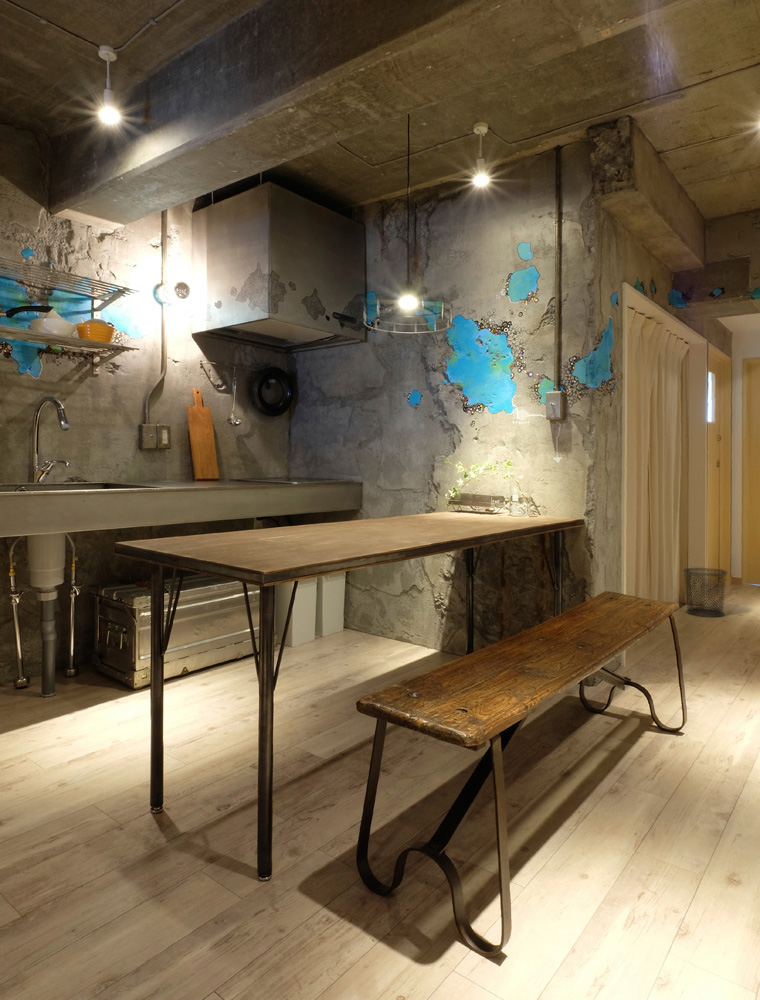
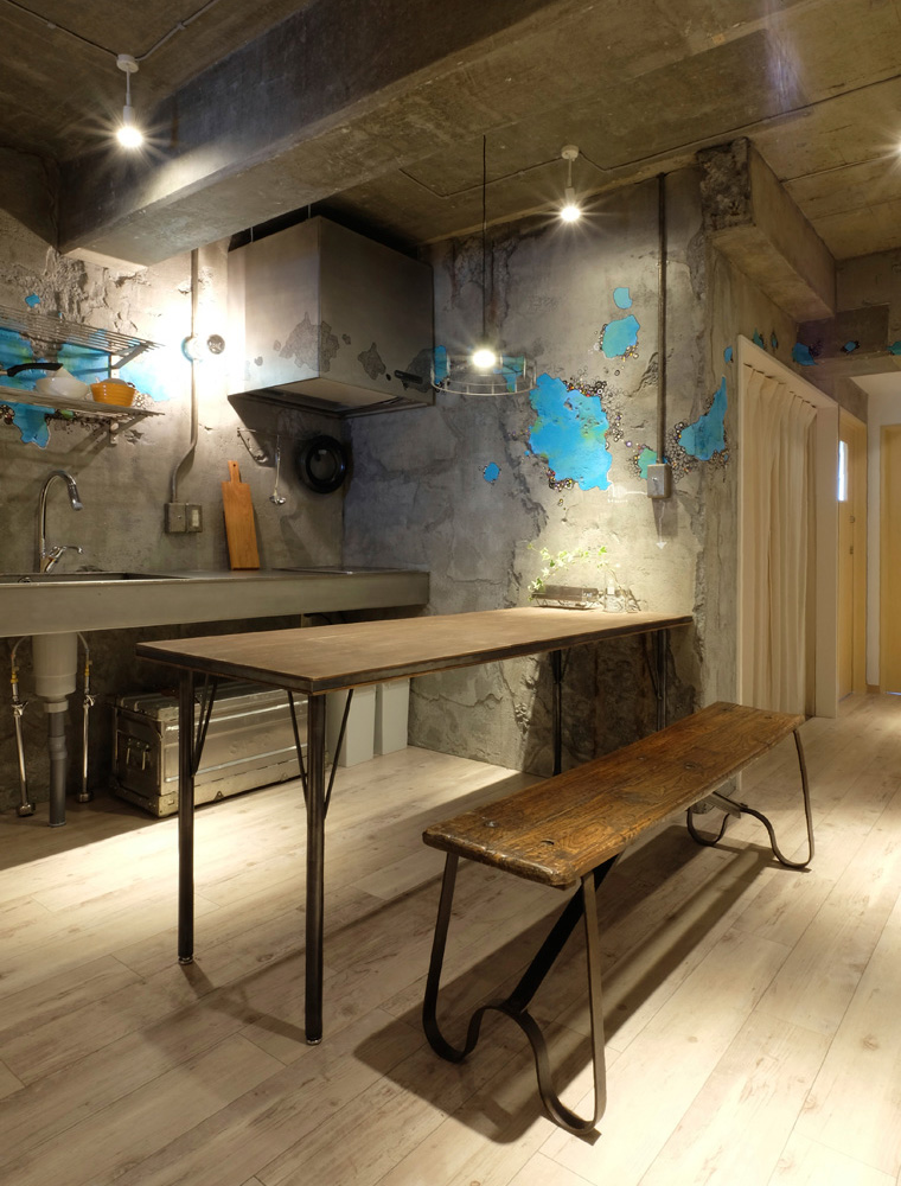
- trash can [682,567,729,618]
